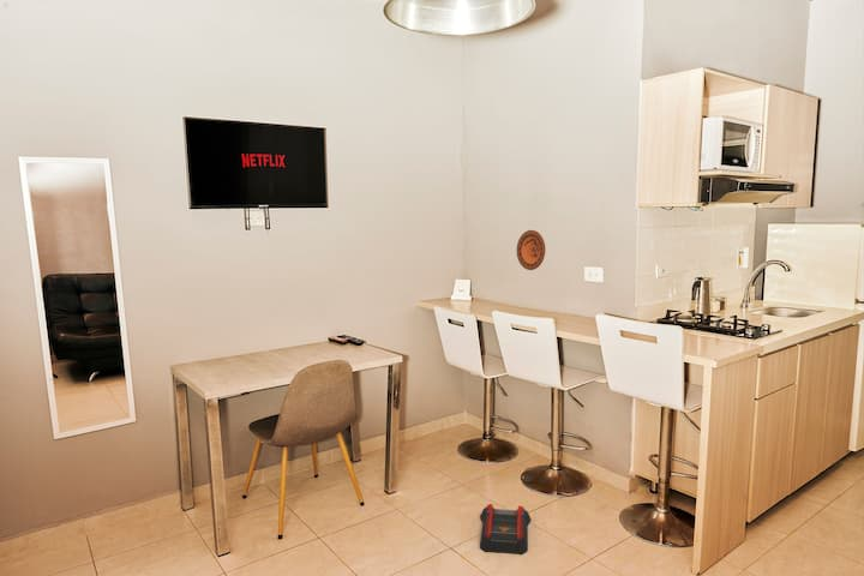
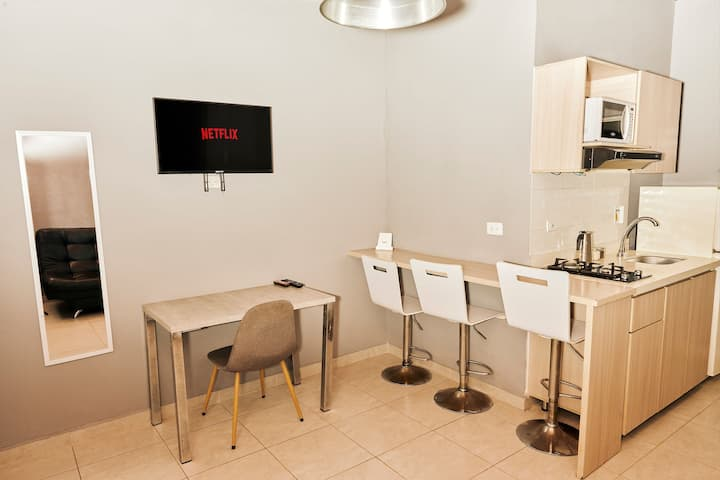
- robot vacuum [479,503,533,556]
- decorative plate [516,229,546,271]
